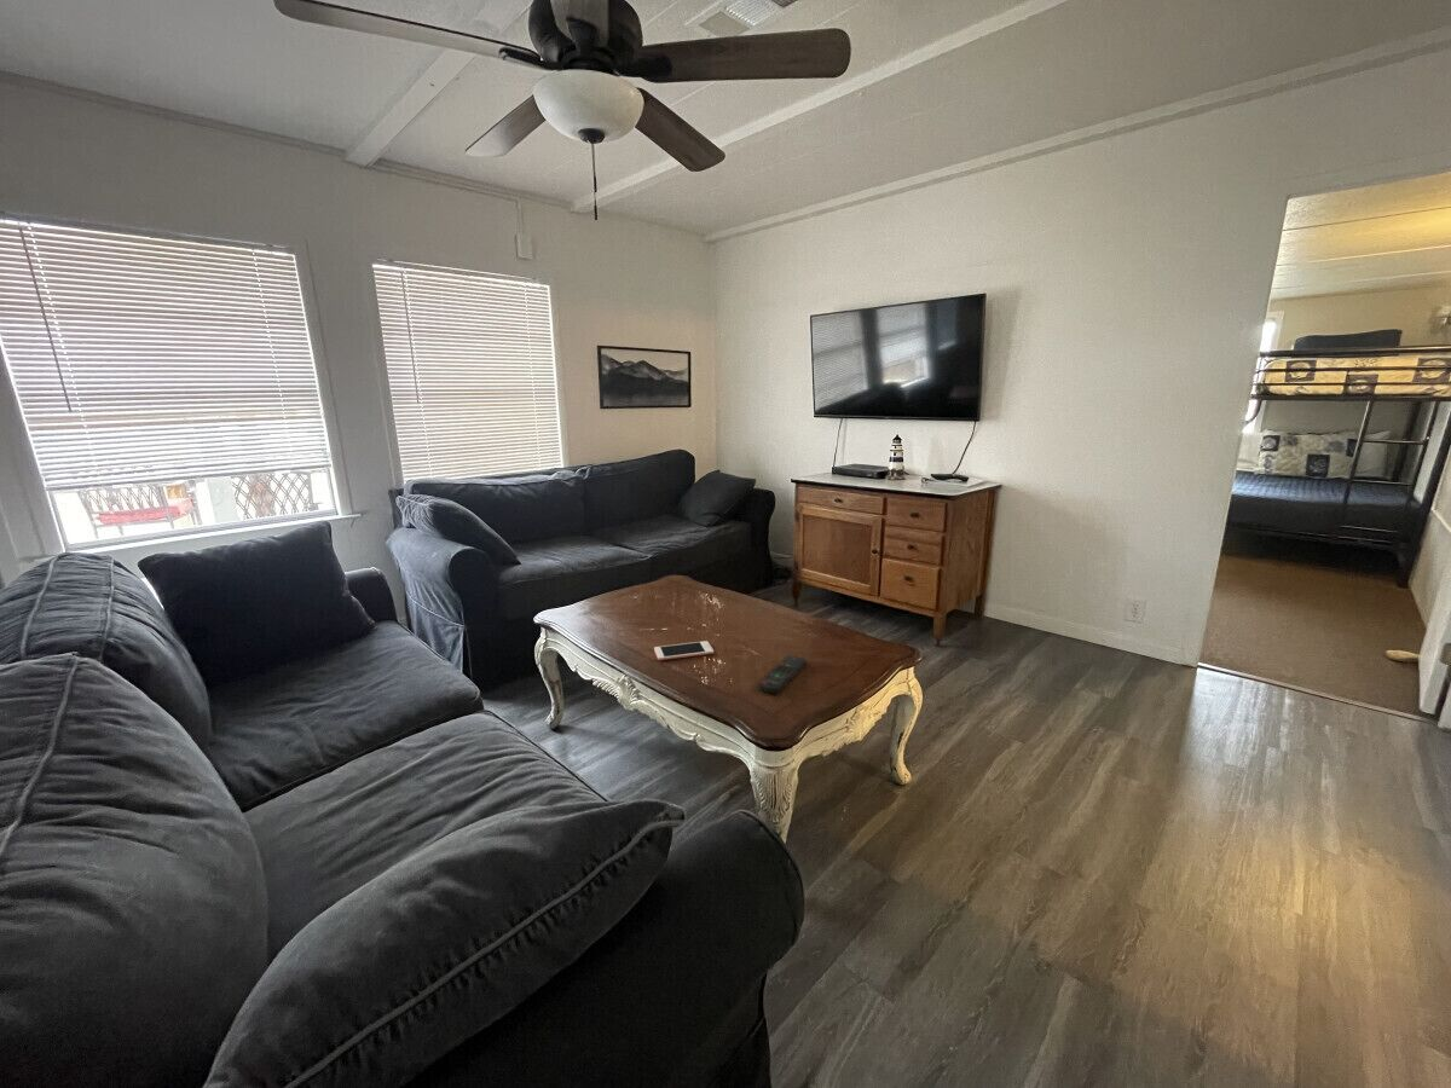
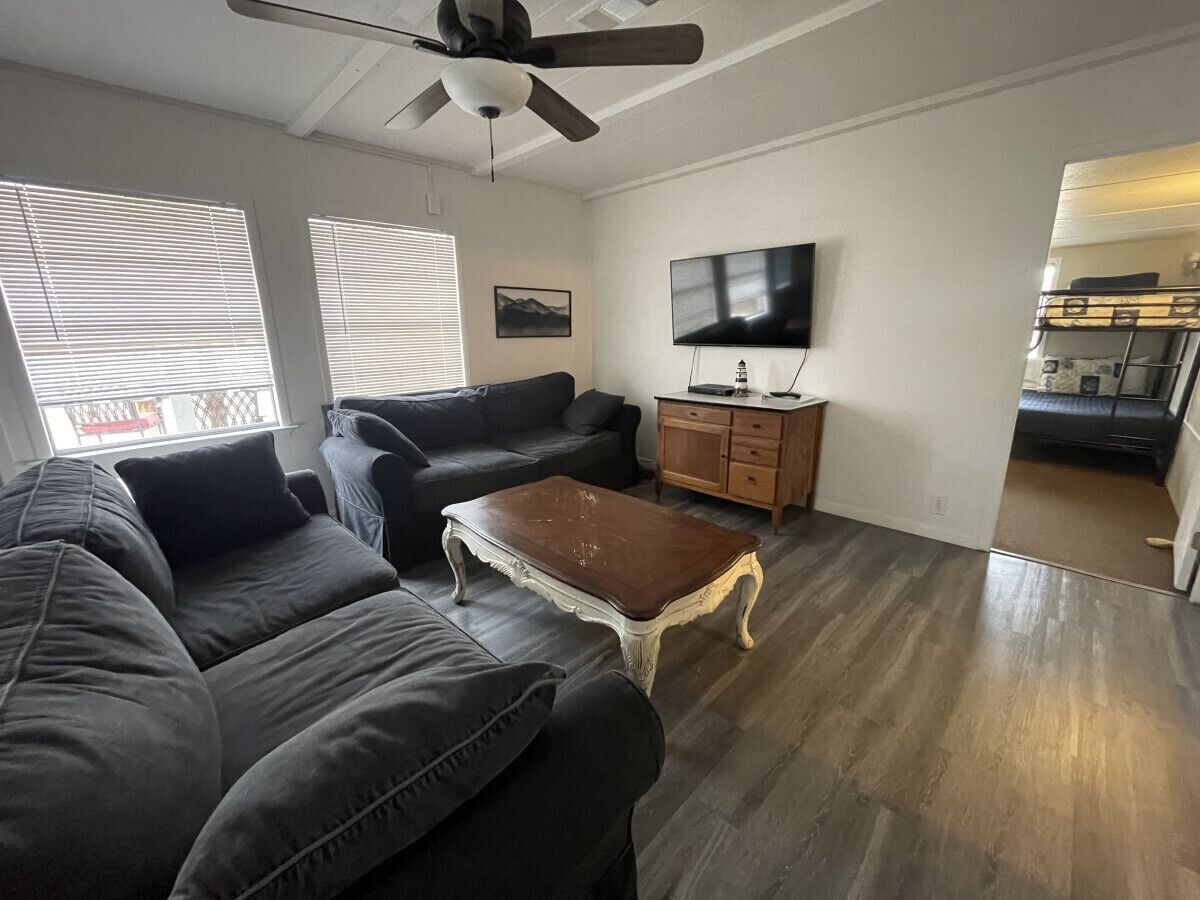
- cell phone [653,640,715,661]
- remote control [757,654,808,694]
